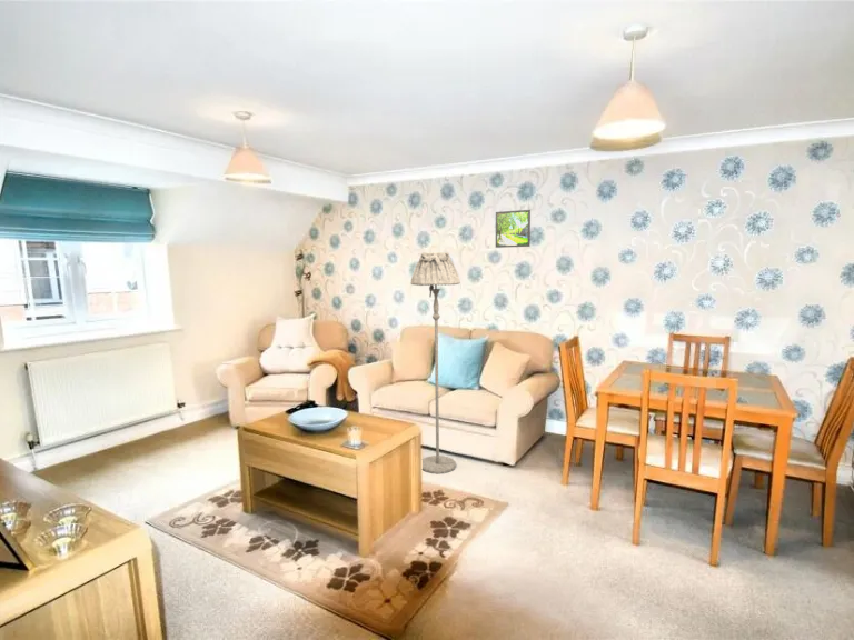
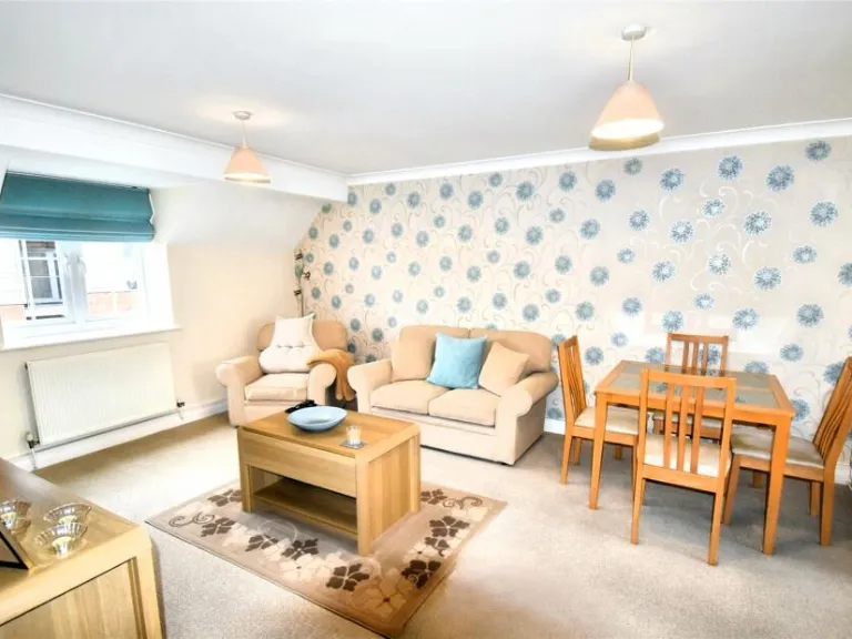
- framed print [495,209,532,249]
- floor lamp [409,251,461,474]
